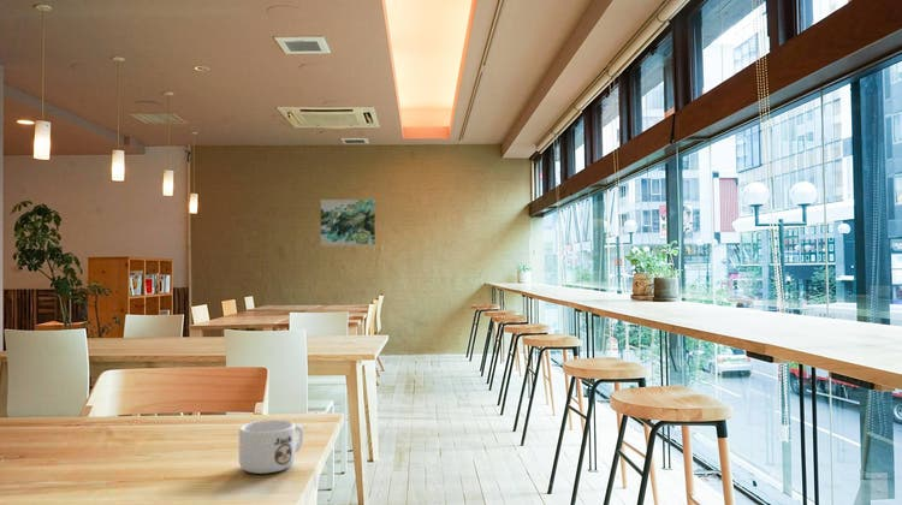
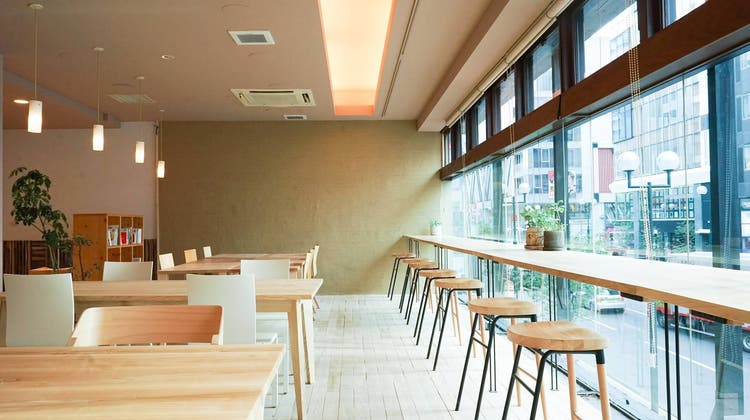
- mug [238,418,304,475]
- wall art [320,198,376,246]
